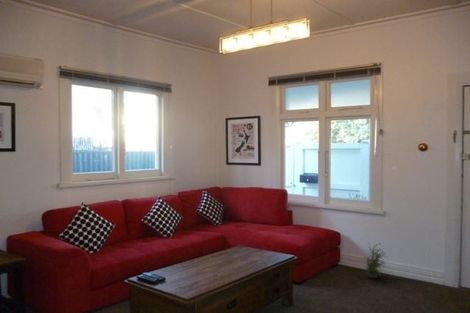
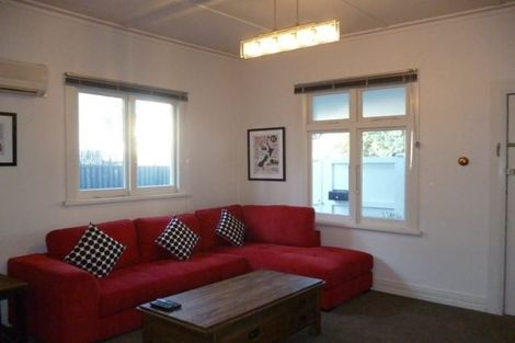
- potted plant [361,243,389,279]
